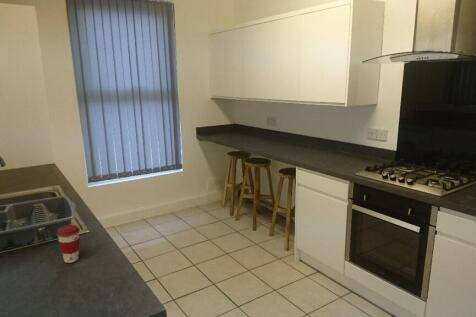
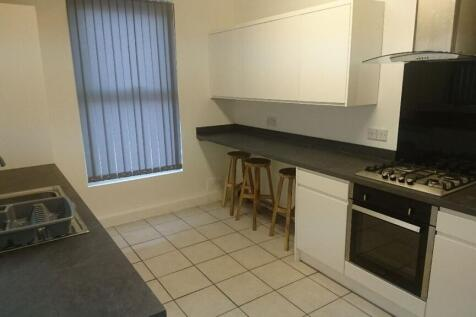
- coffee cup [55,224,81,264]
